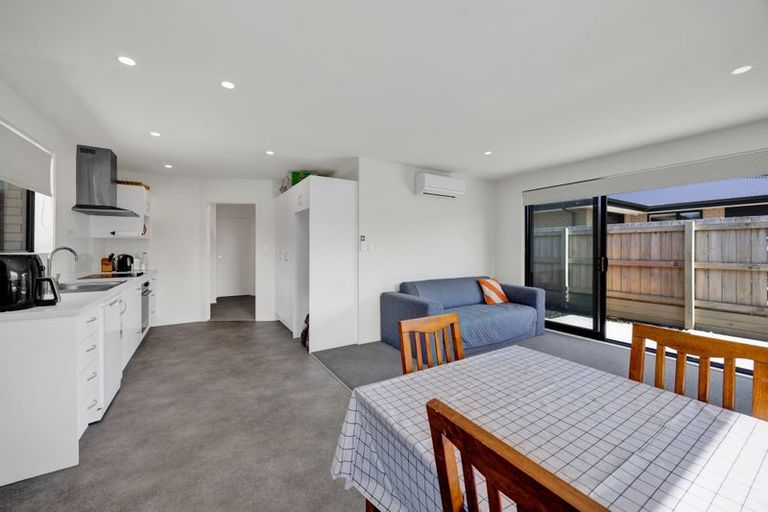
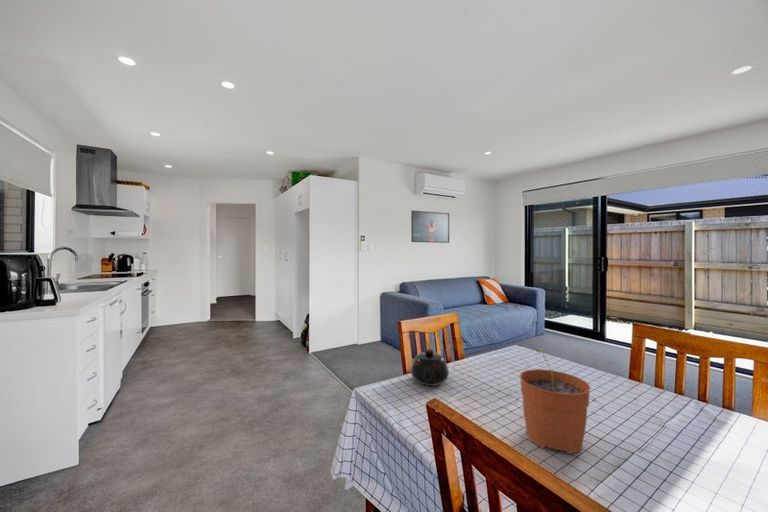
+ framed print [410,210,450,244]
+ plant pot [519,347,592,455]
+ teapot [410,348,450,387]
